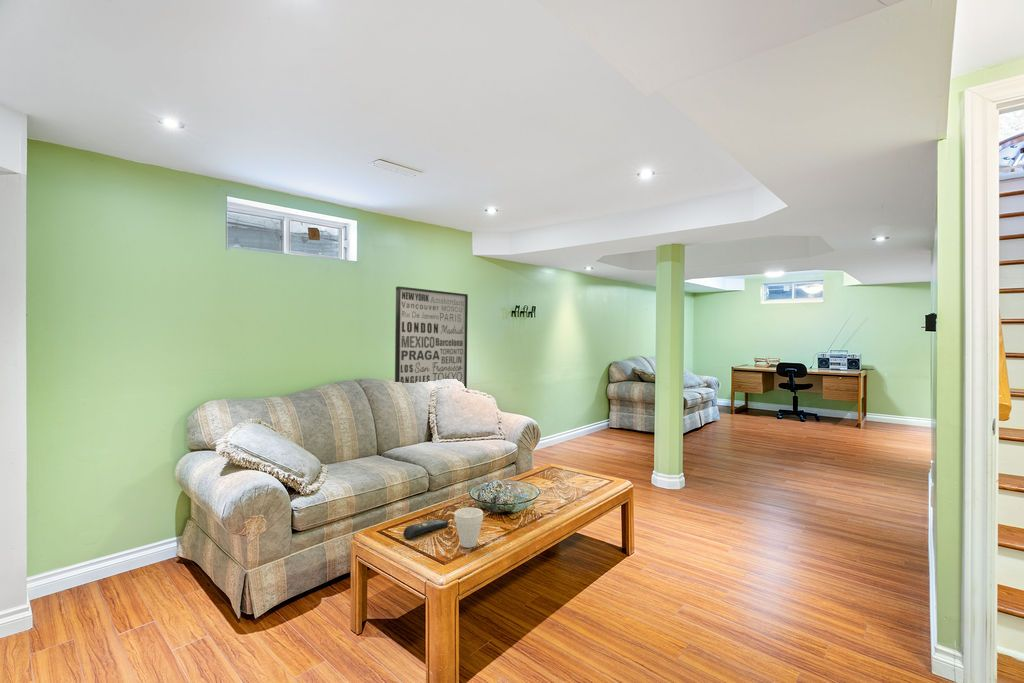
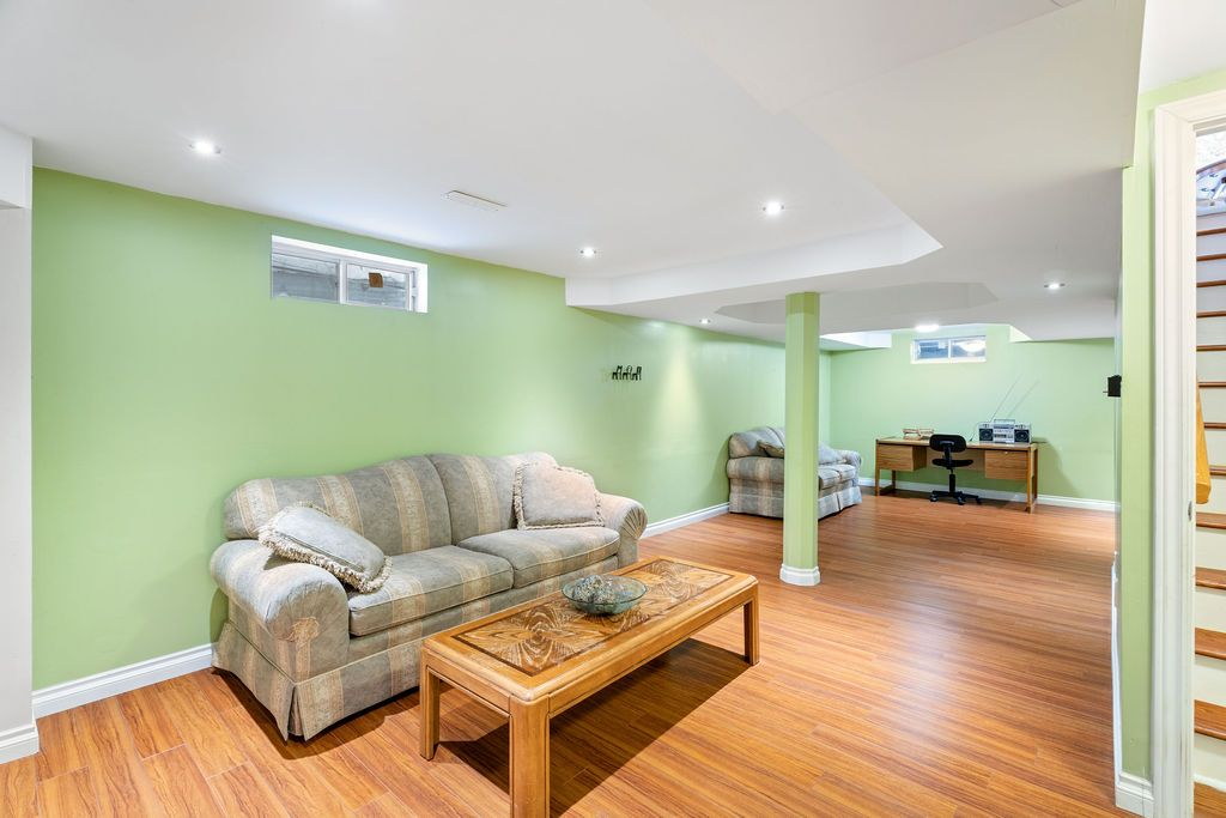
- cup [453,507,484,549]
- remote control [402,518,450,540]
- wall art [394,285,469,389]
